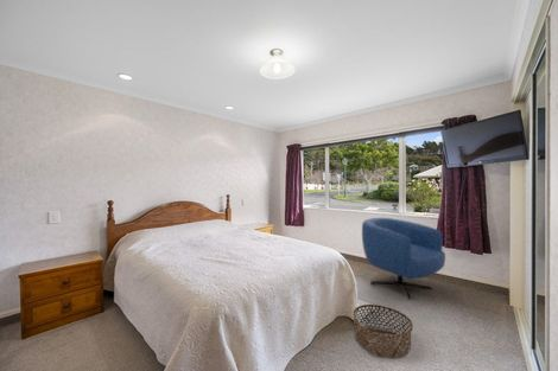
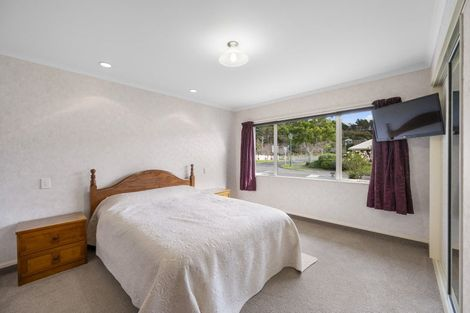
- armchair [361,217,446,301]
- basket [351,303,414,359]
